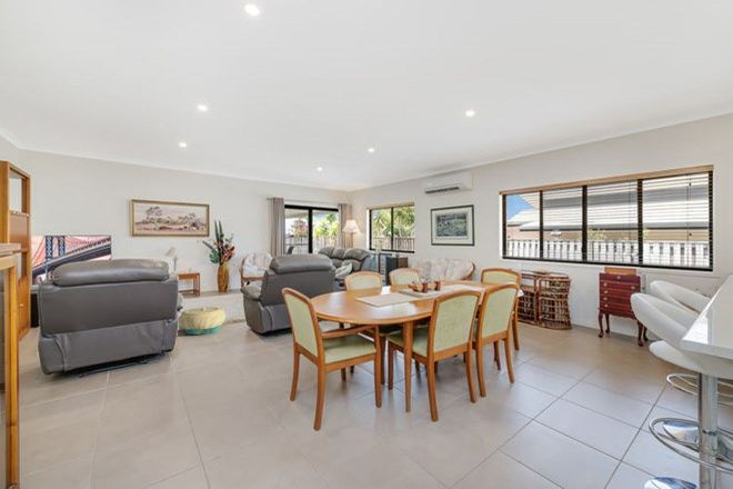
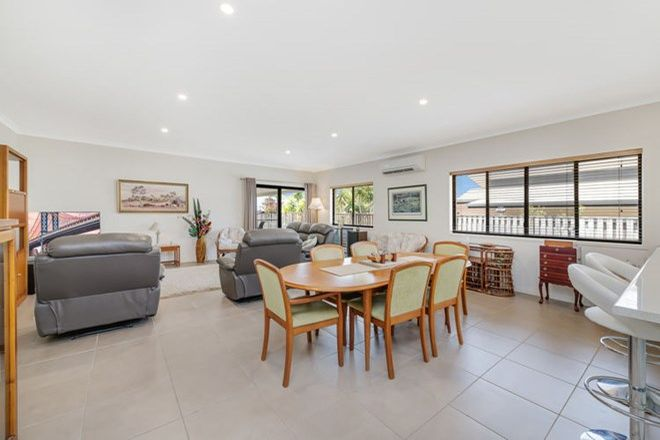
- basket [178,306,227,336]
